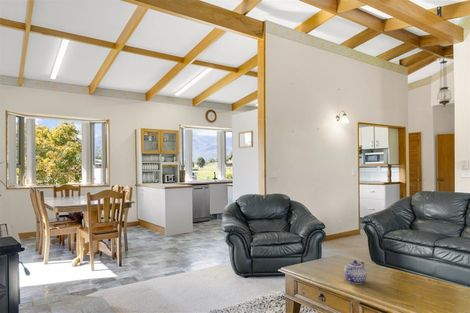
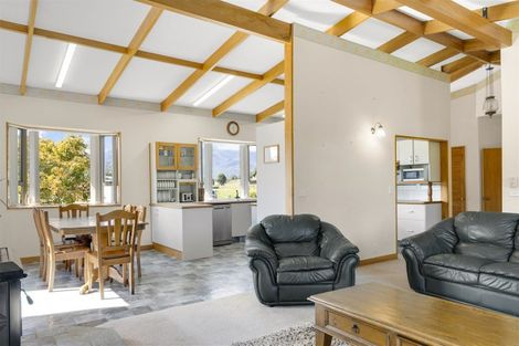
- teapot [343,259,368,285]
